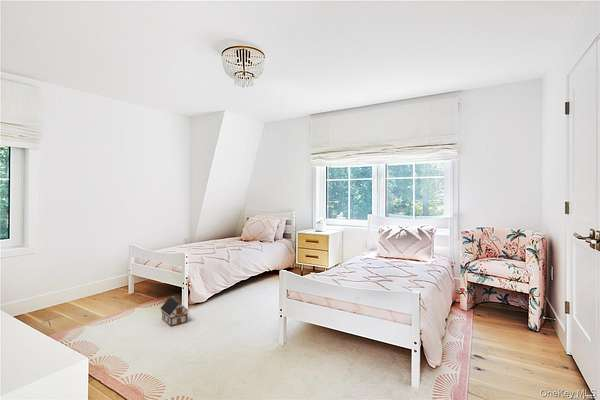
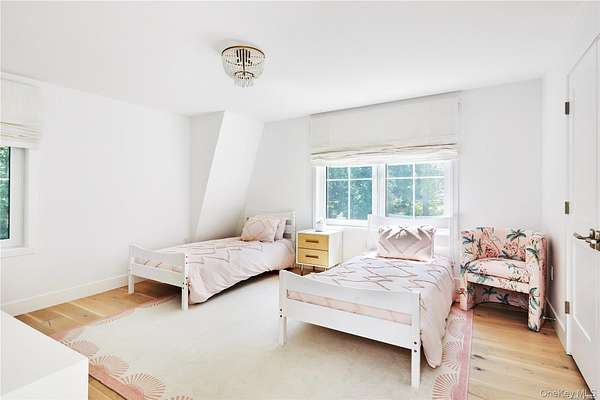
- toy house [159,295,190,327]
